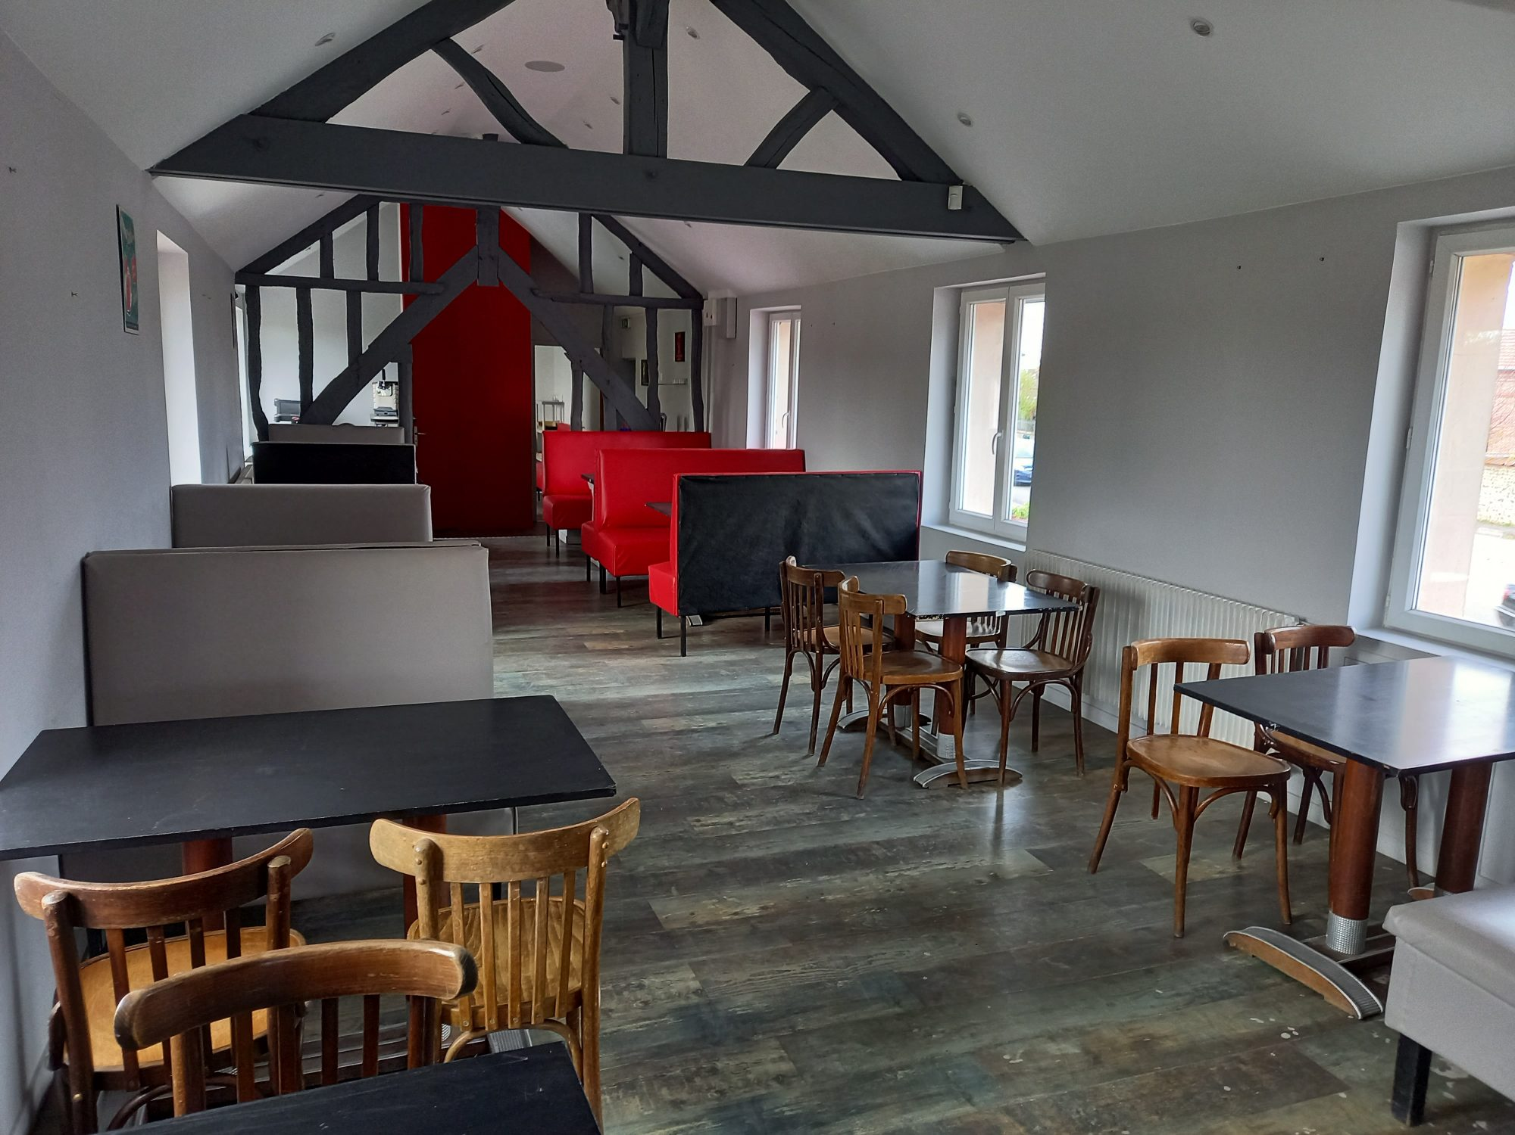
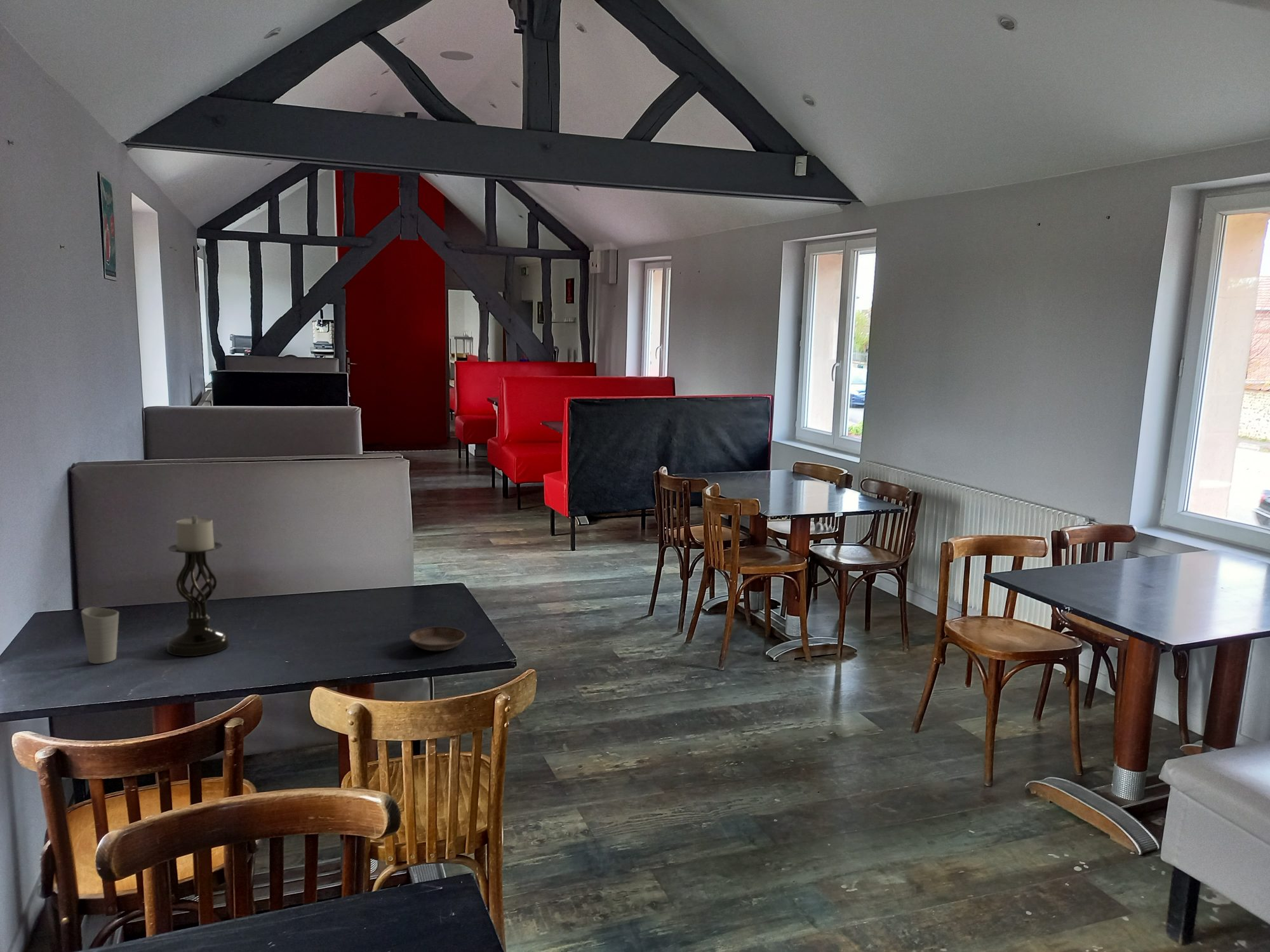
+ saucer [409,626,467,651]
+ cup [80,607,119,664]
+ candle holder [166,515,231,657]
